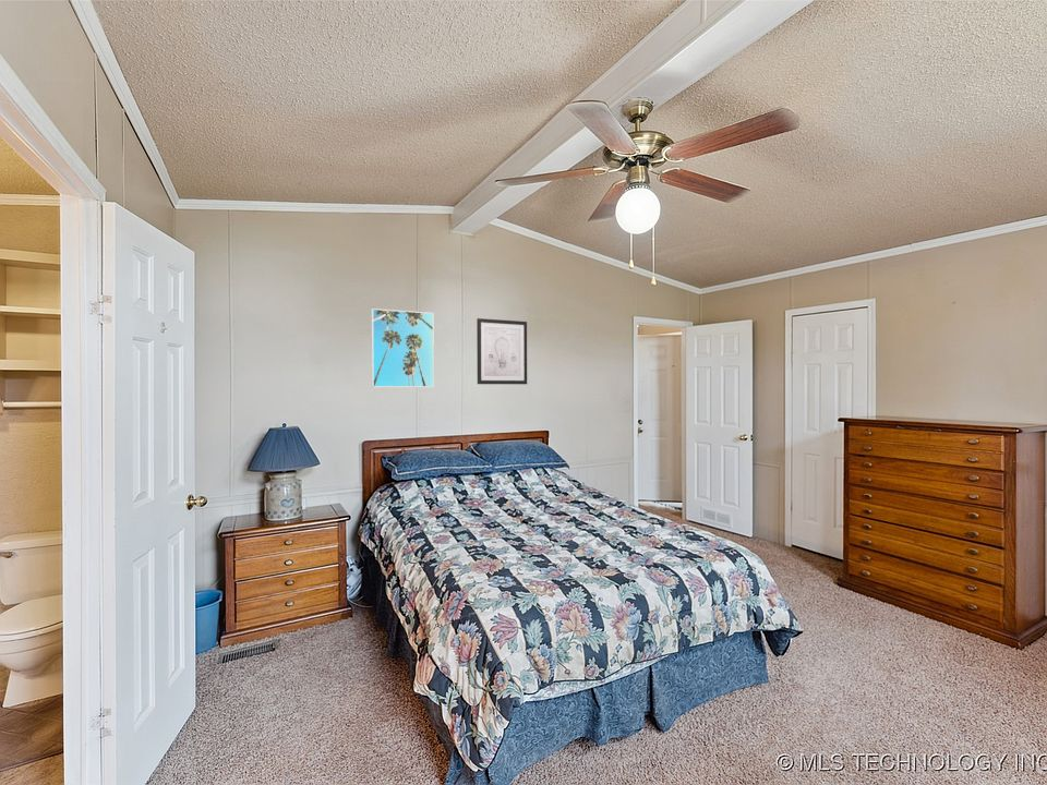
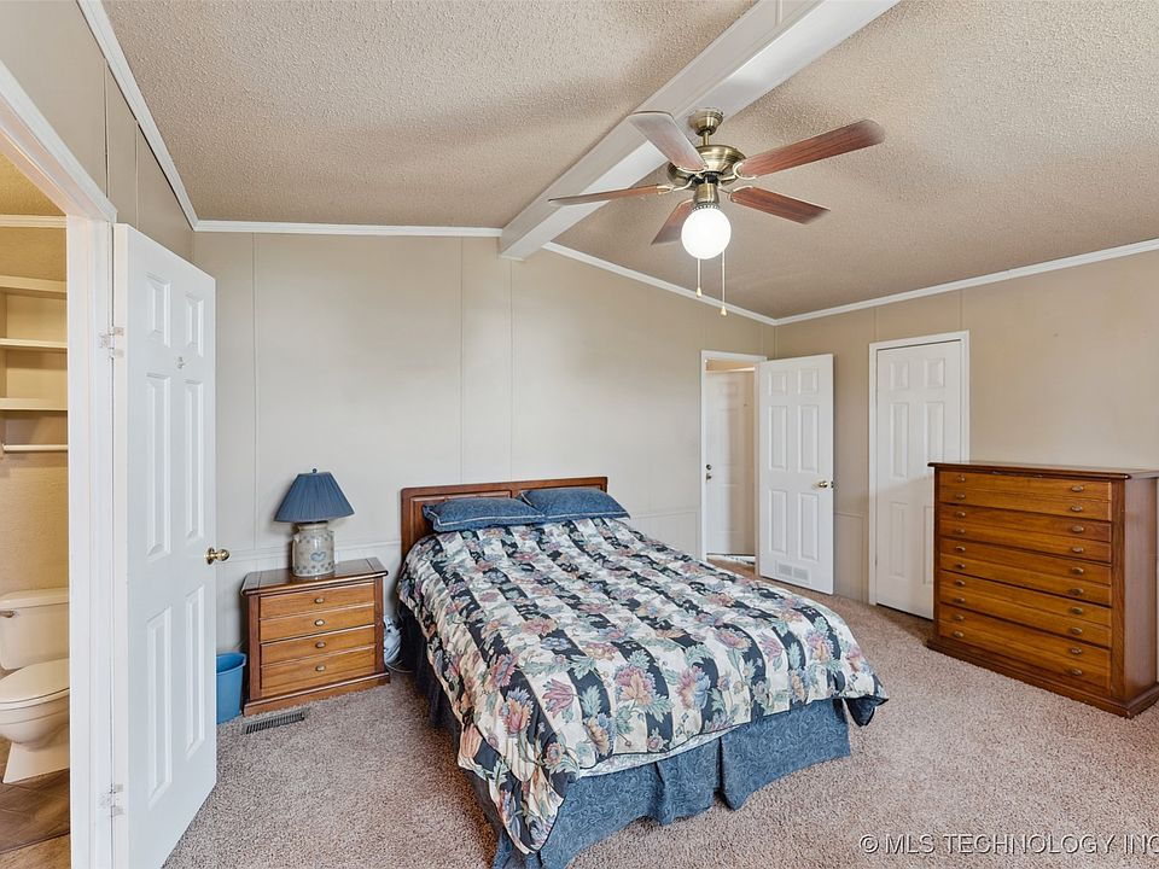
- wall art [476,317,528,385]
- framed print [371,307,435,388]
